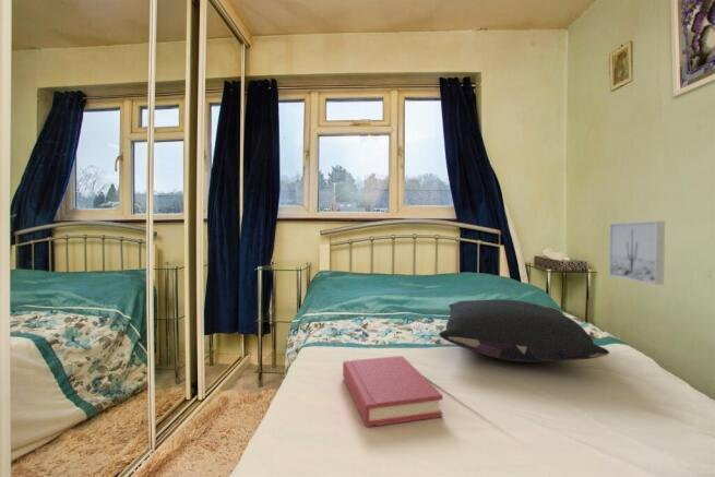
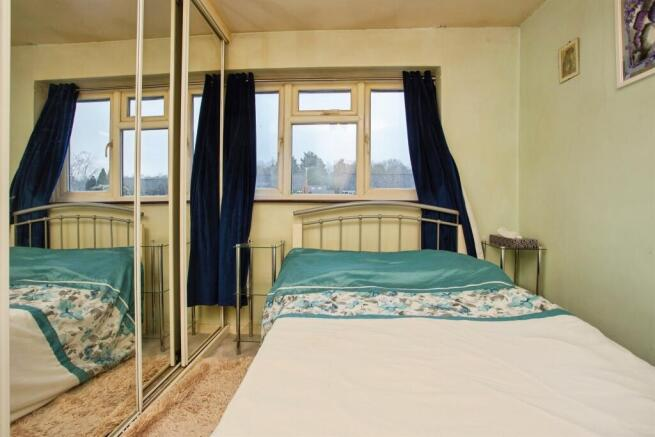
- hardback book [342,355,444,428]
- wall art [608,220,666,286]
- pillow [438,298,610,363]
